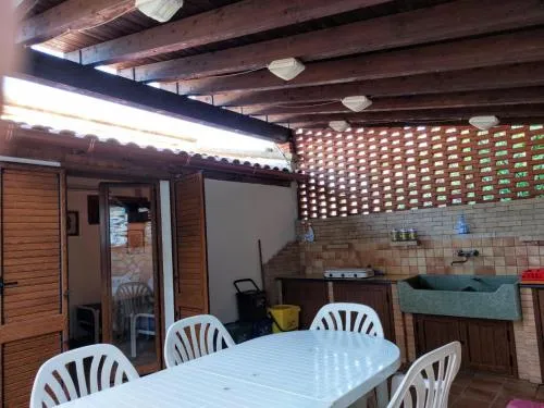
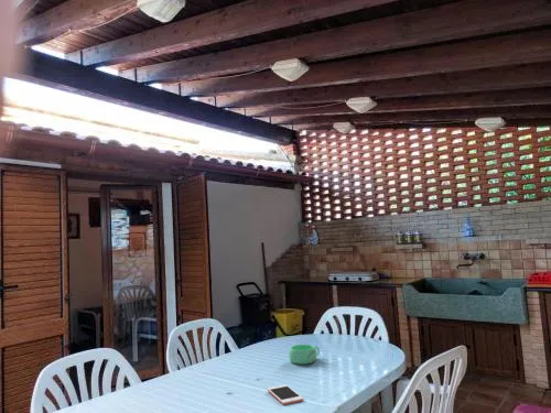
+ cell phone [267,384,304,405]
+ mug [288,344,321,366]
